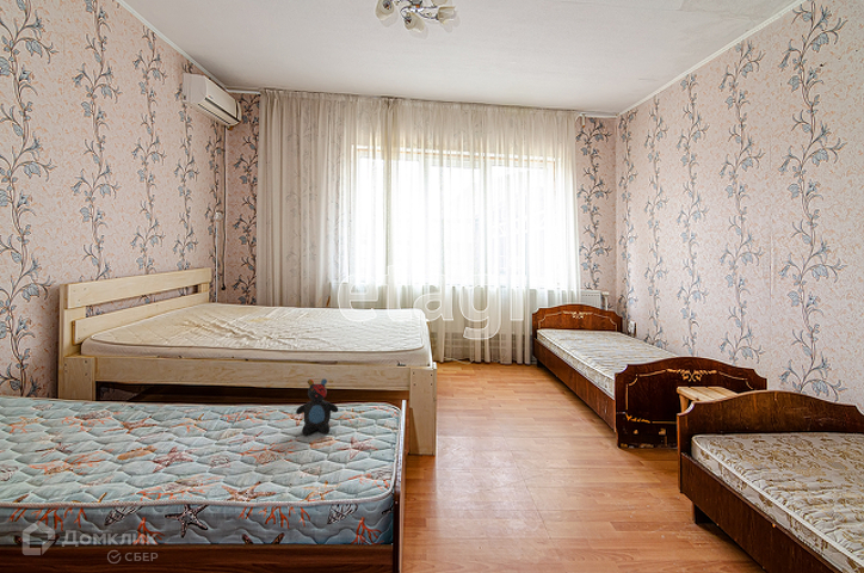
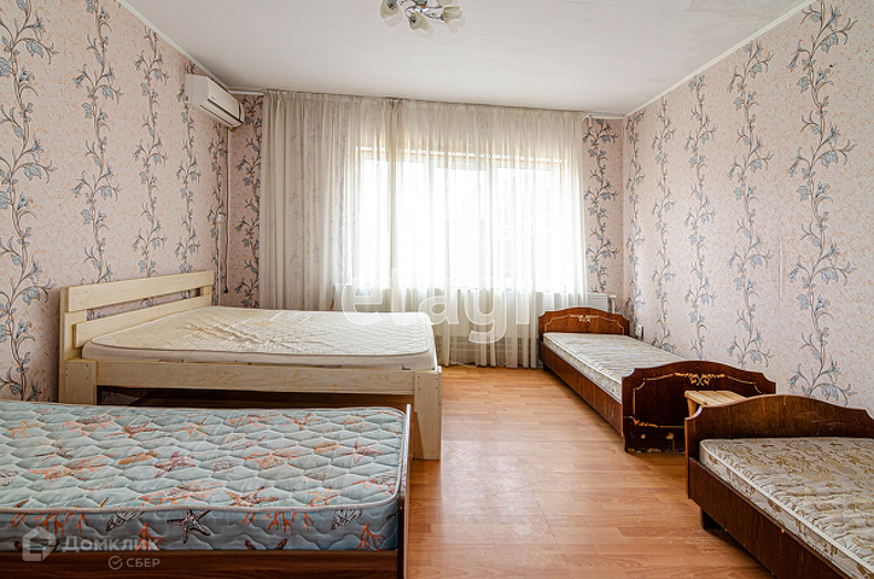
- teddy bear [295,377,339,437]
